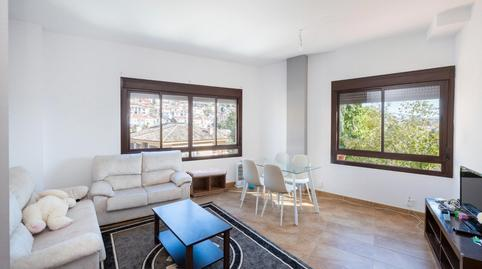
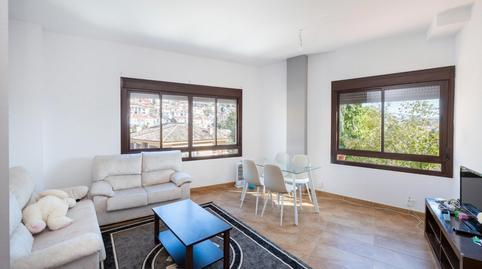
- bench [185,167,228,198]
